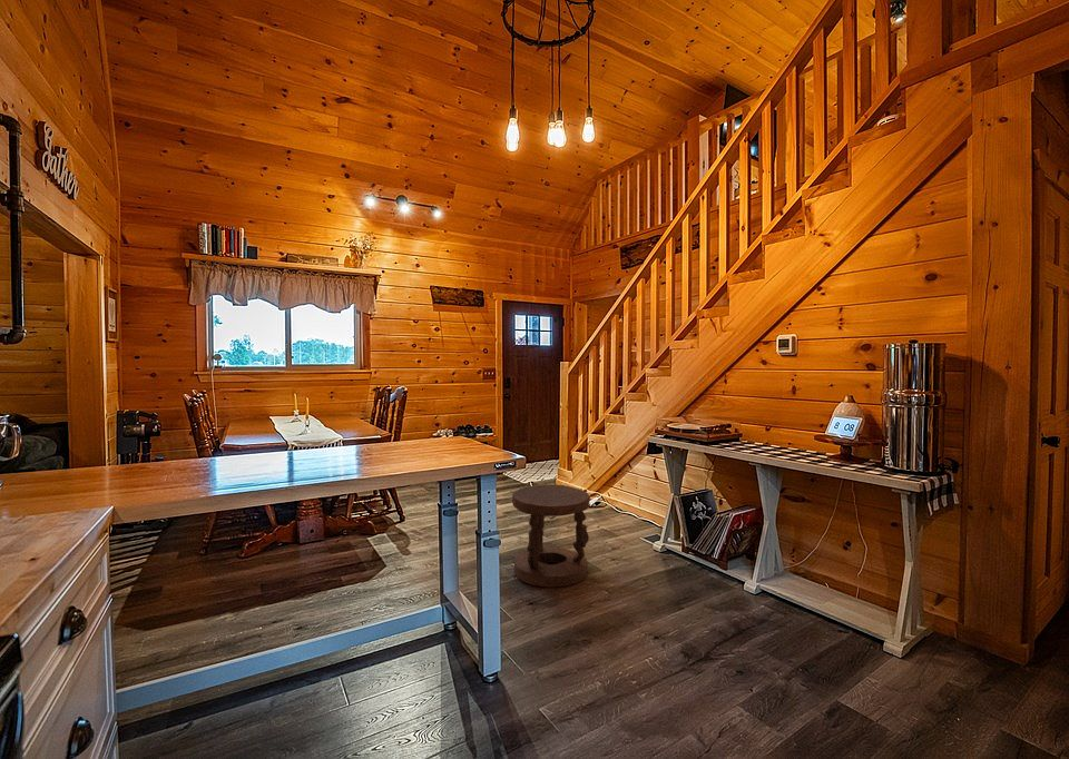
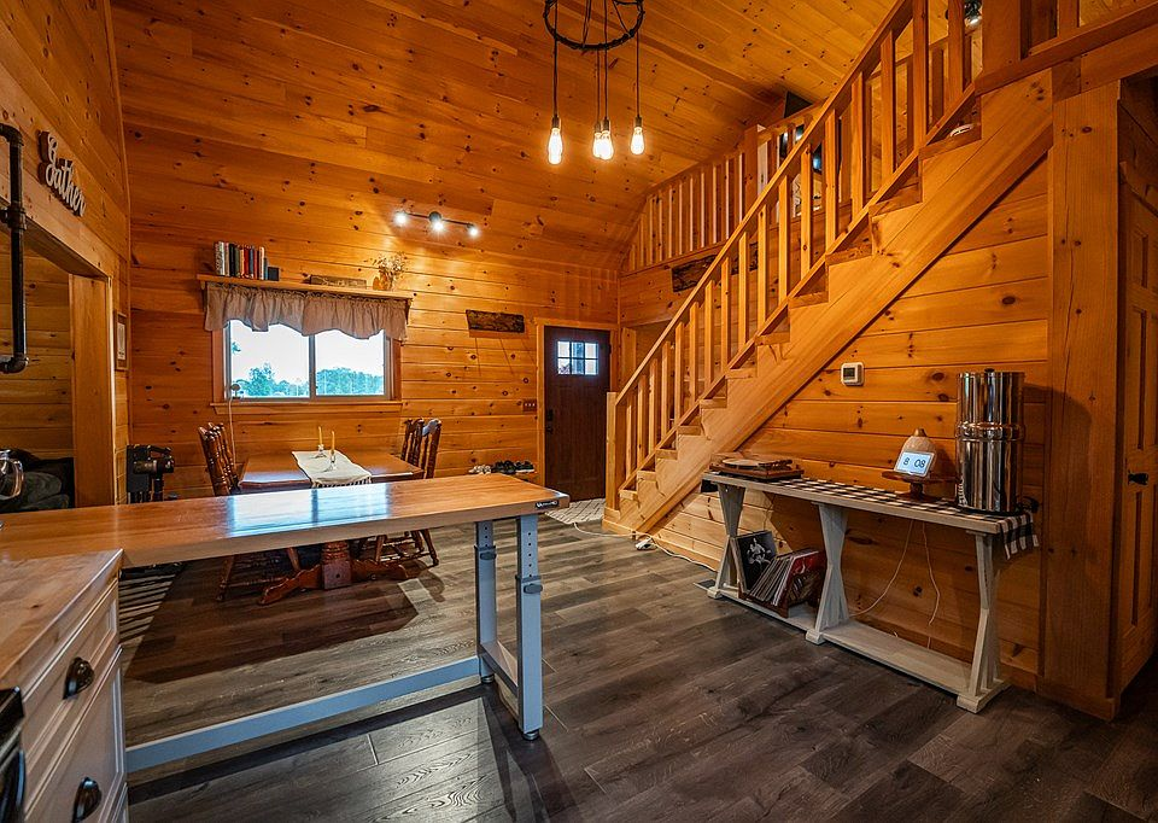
- stool [511,483,591,589]
